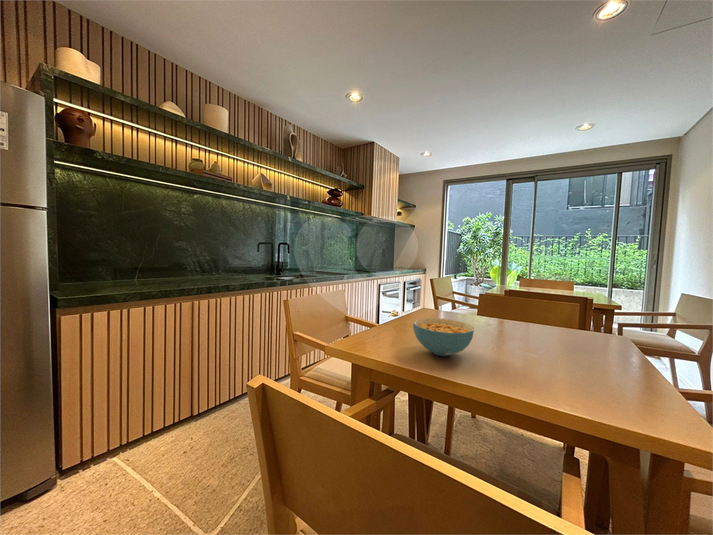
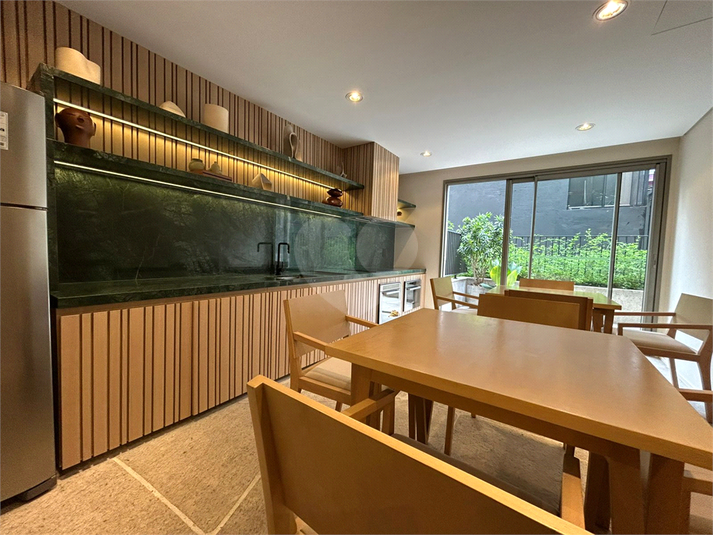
- cereal bowl [412,317,475,357]
